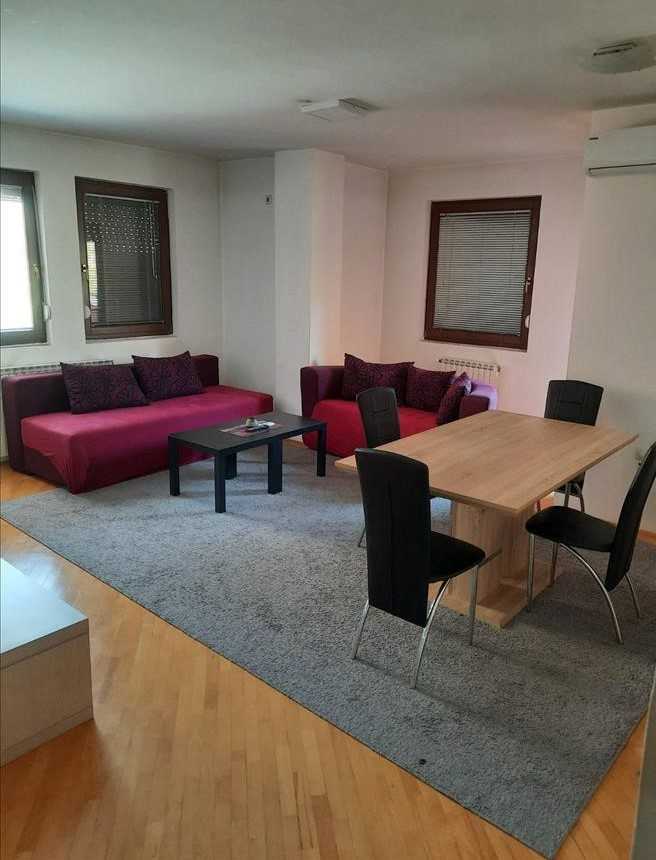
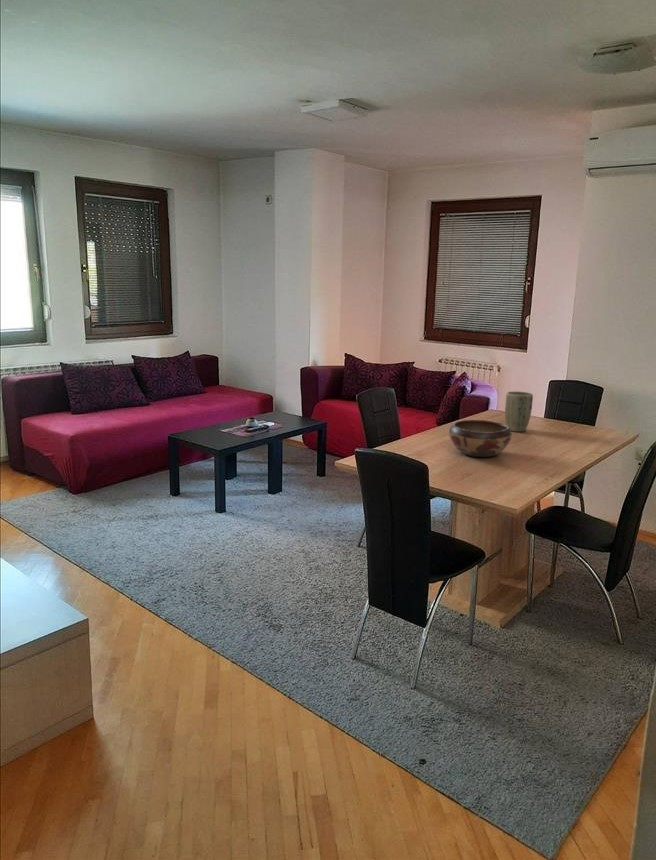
+ decorative bowl [448,419,513,458]
+ plant pot [504,390,534,433]
